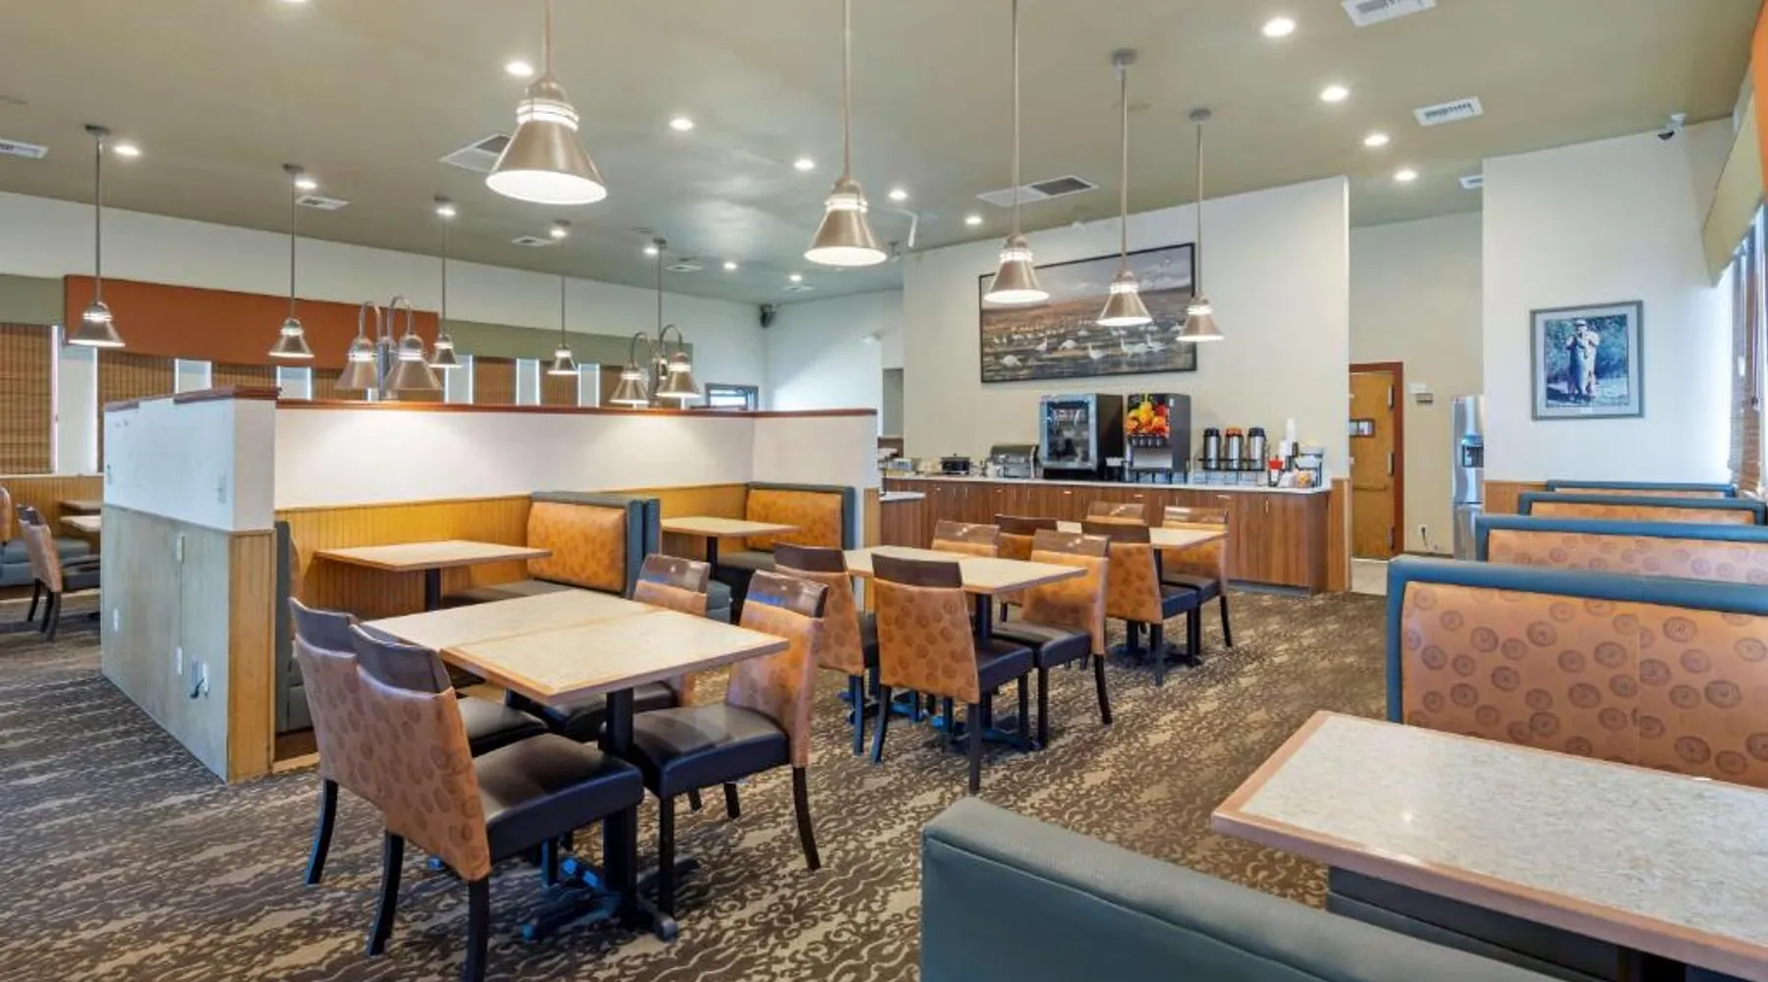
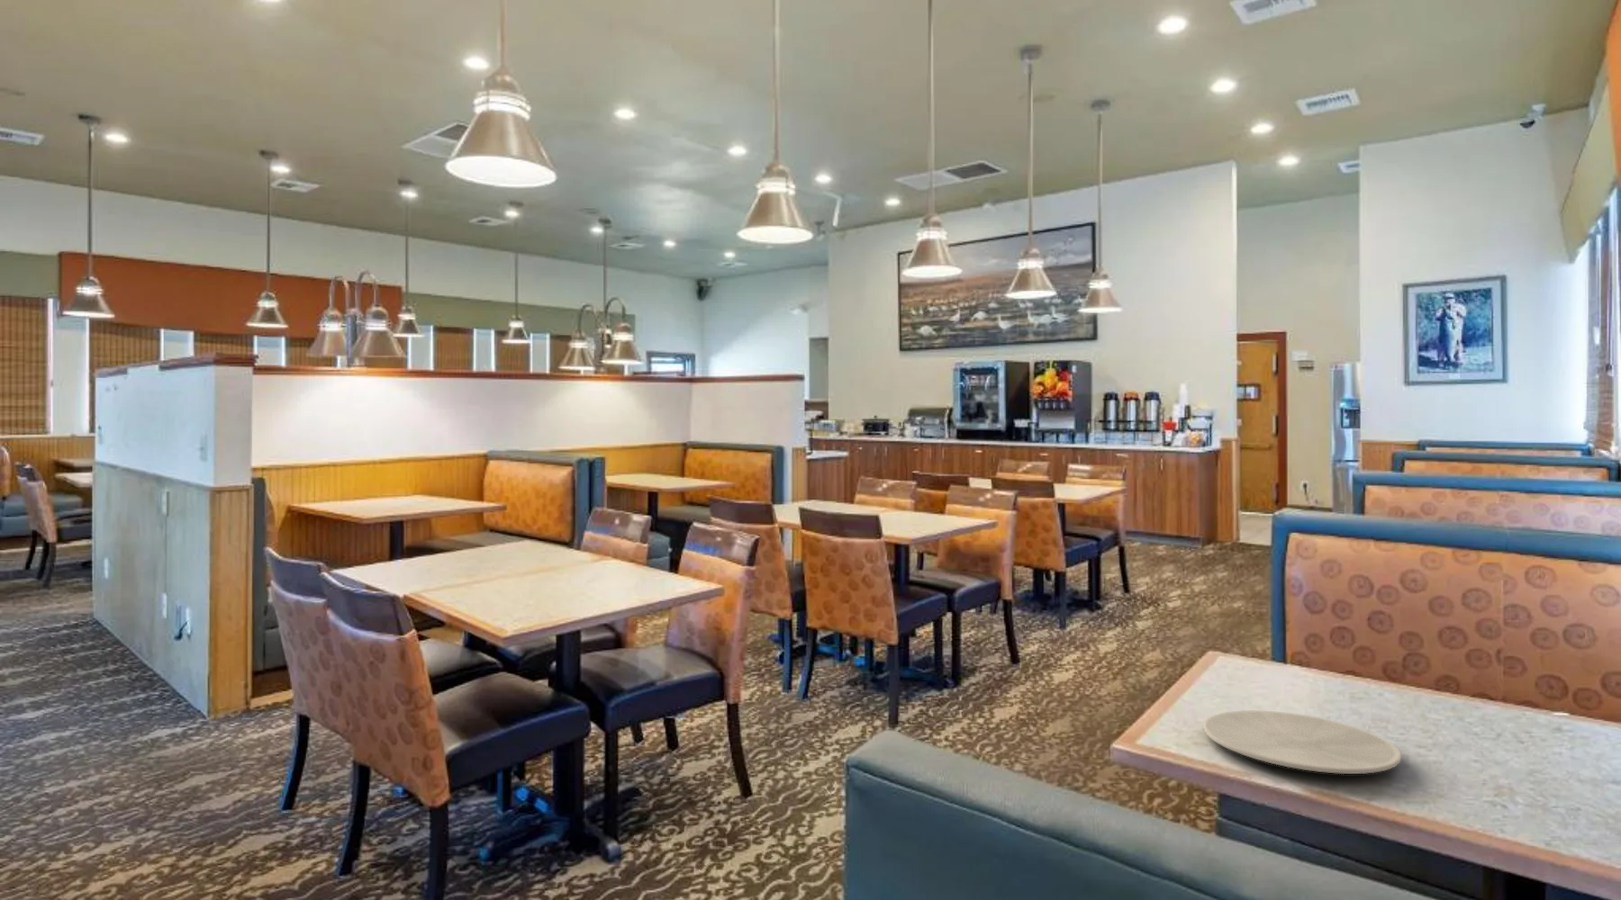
+ plate [1202,709,1403,775]
